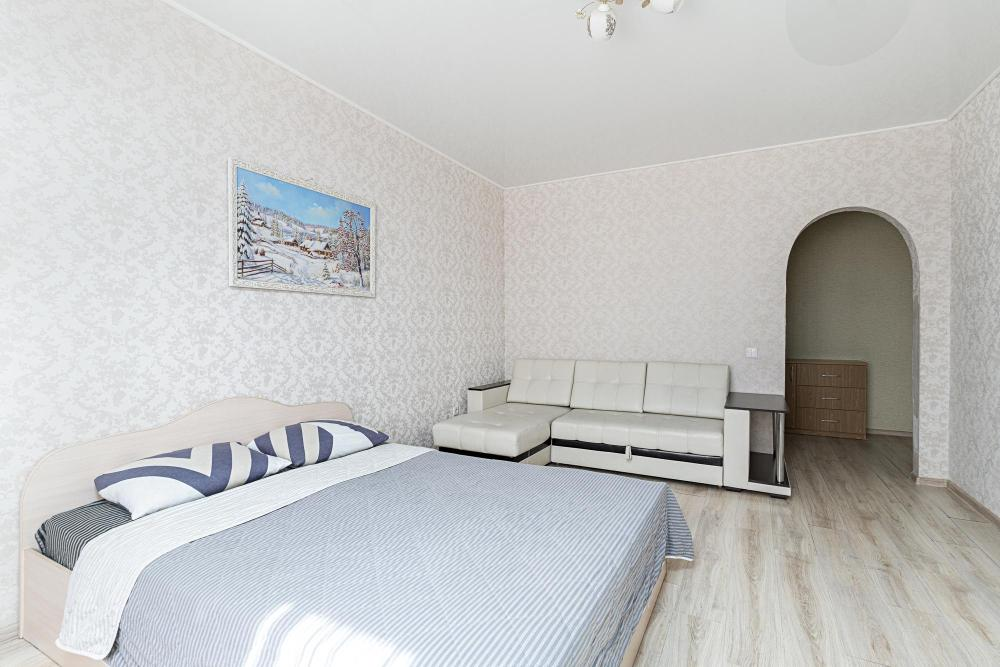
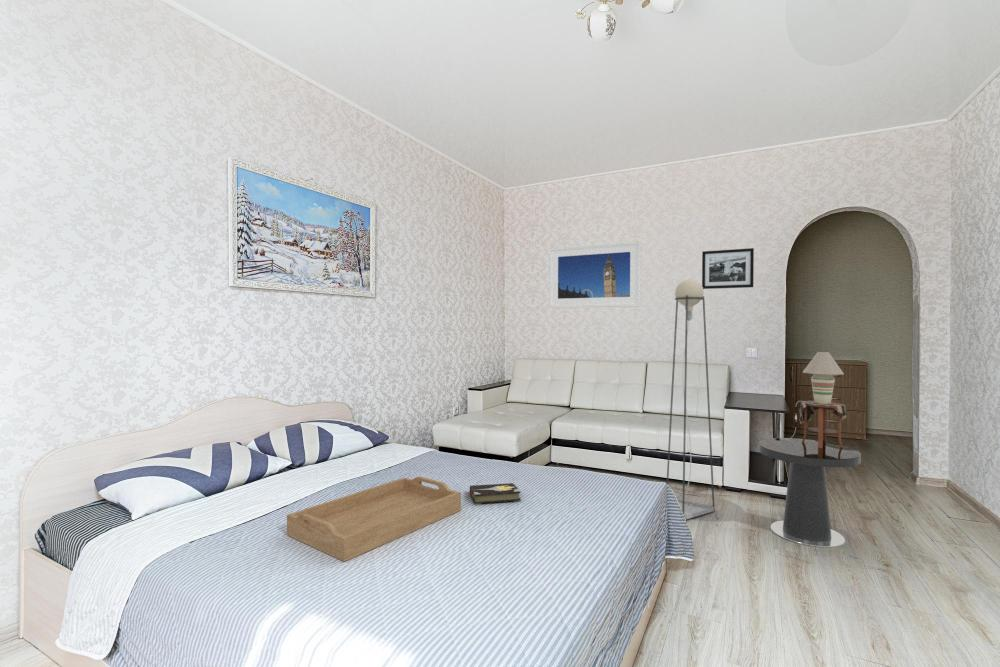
+ serving tray [286,476,462,563]
+ picture frame [701,247,755,290]
+ floor lamp [666,279,731,520]
+ table lamp [775,351,848,448]
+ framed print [548,240,642,309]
+ side table [758,437,862,548]
+ hardback book [464,482,522,506]
